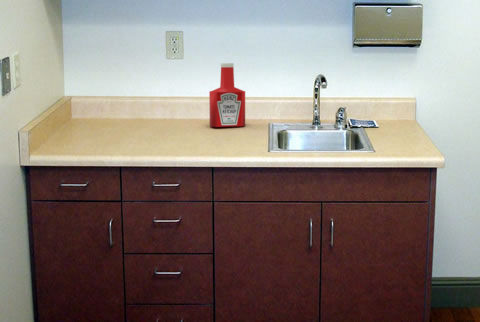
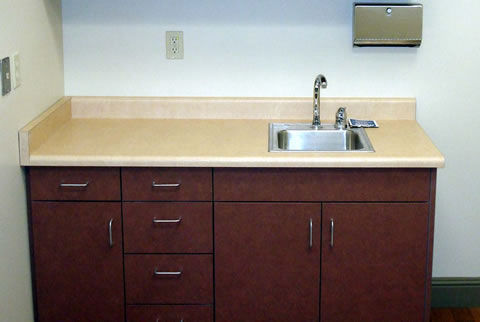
- soap bottle [208,62,246,128]
